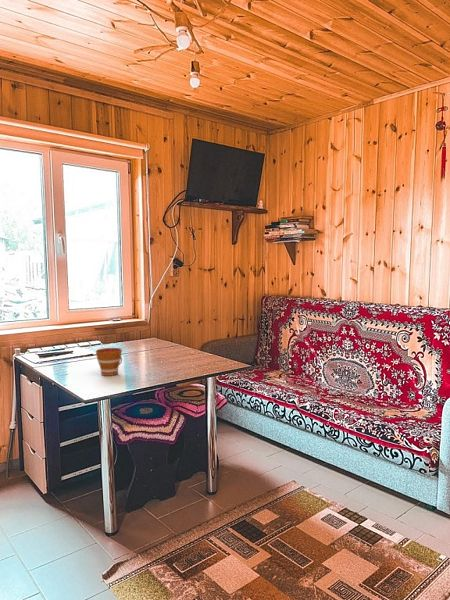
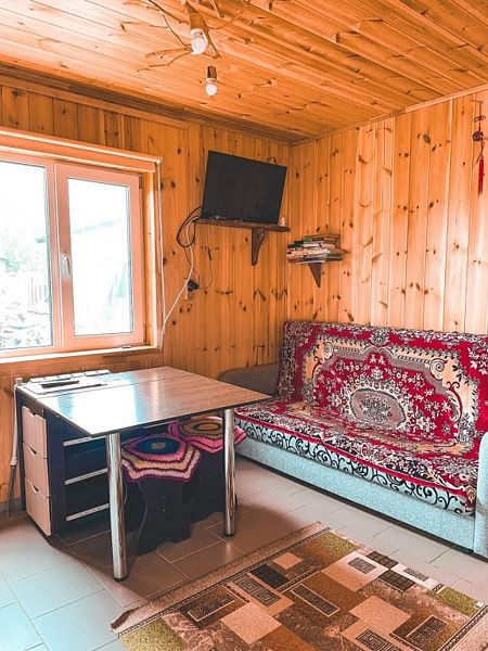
- cup [95,347,123,377]
